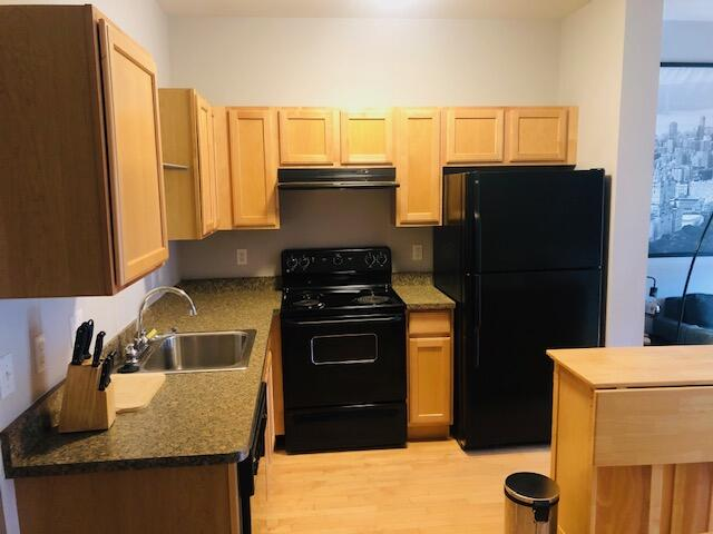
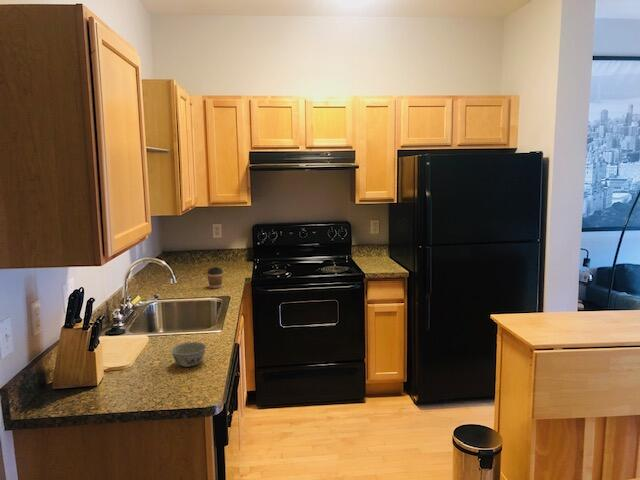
+ coffee cup [206,266,224,289]
+ bowl [170,341,208,368]
